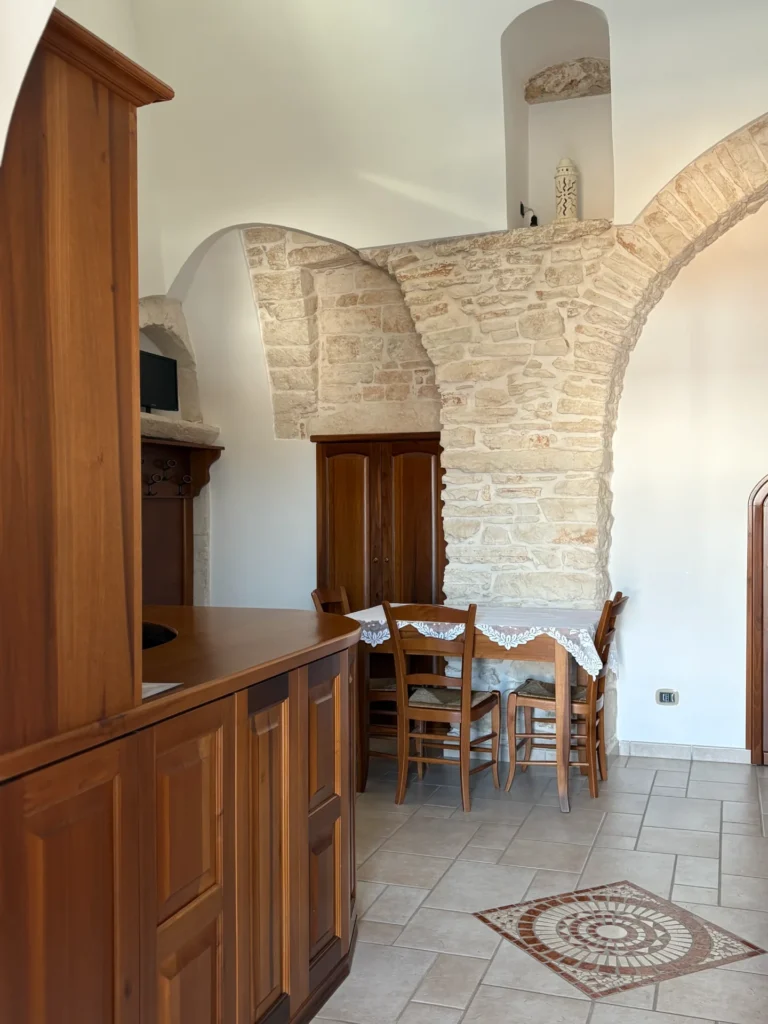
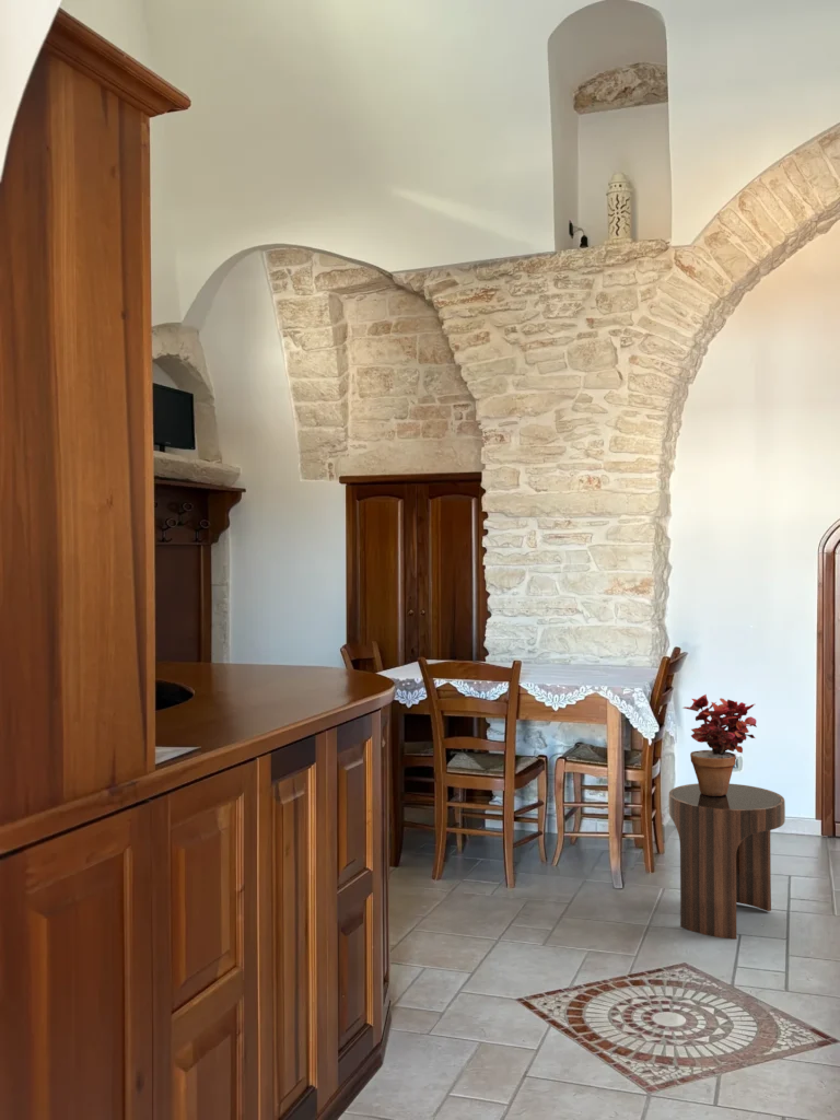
+ side table [667,782,786,941]
+ potted plant [682,693,758,796]
